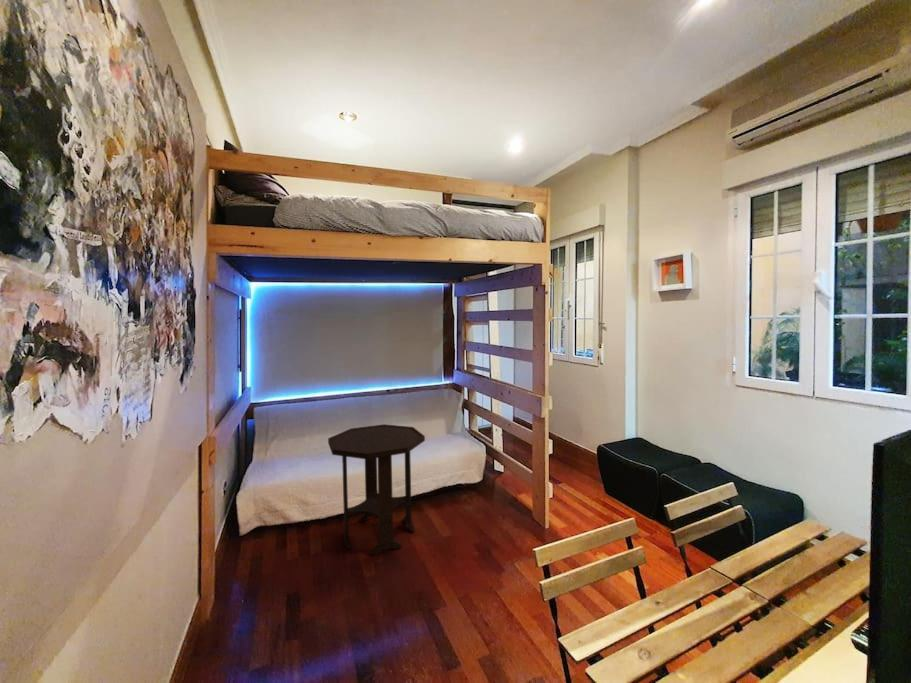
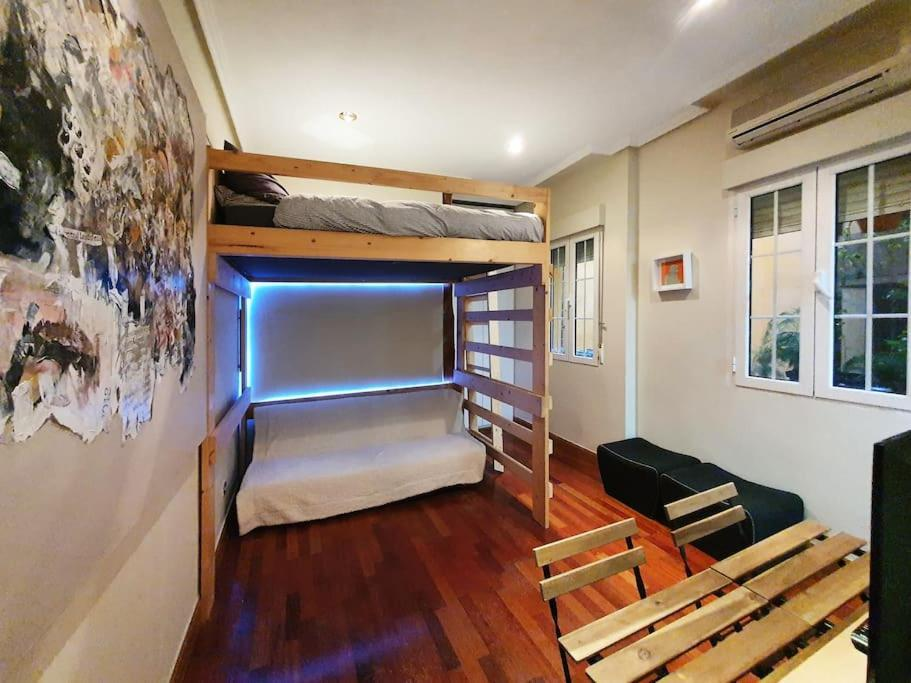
- side table [327,423,426,556]
